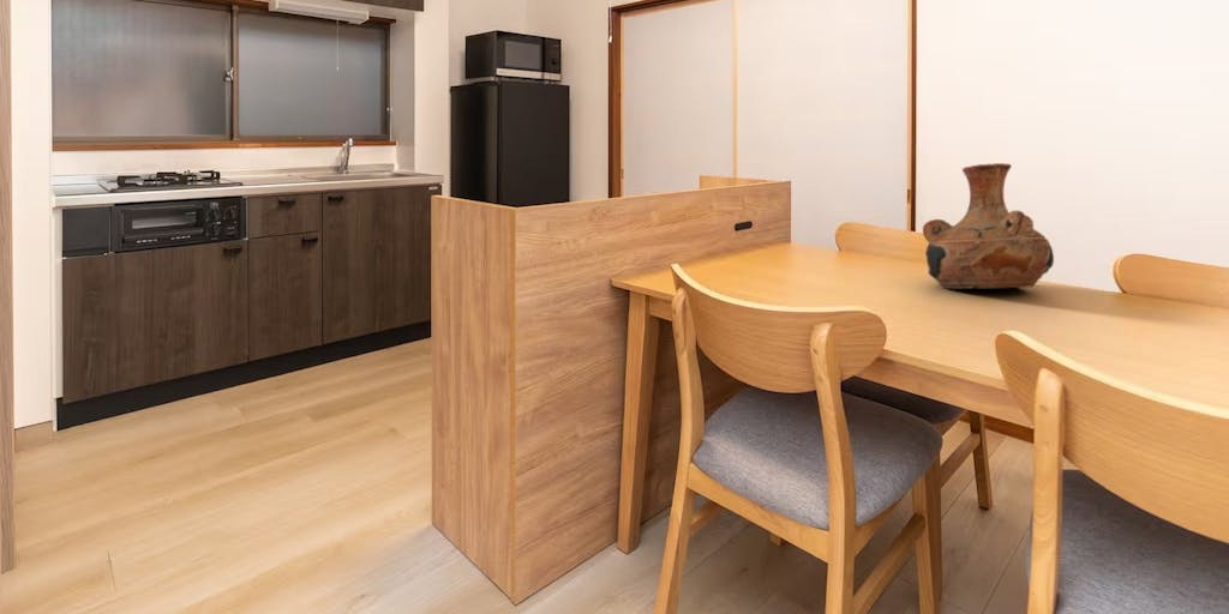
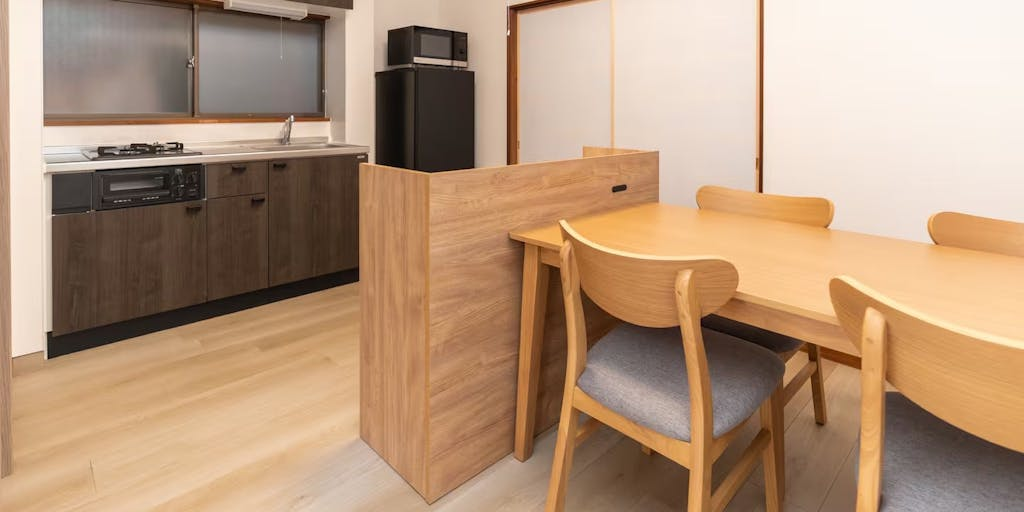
- vase [922,162,1055,290]
